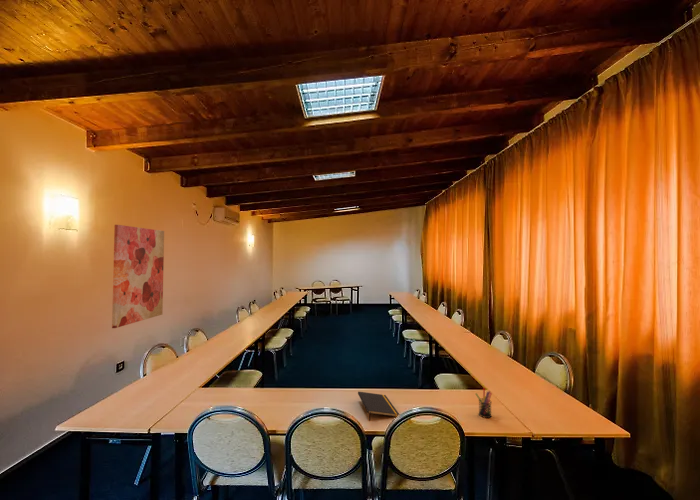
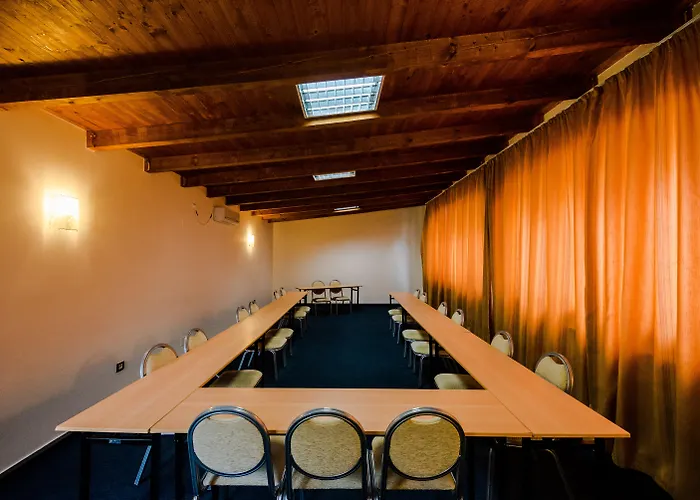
- wall art [111,224,165,329]
- pen holder [474,387,493,419]
- notepad [357,391,401,421]
